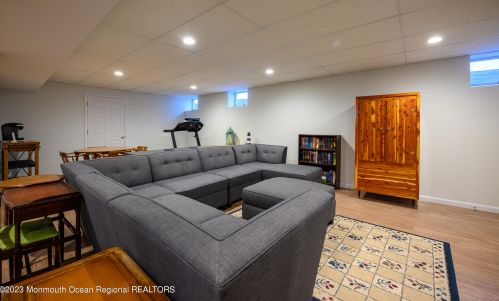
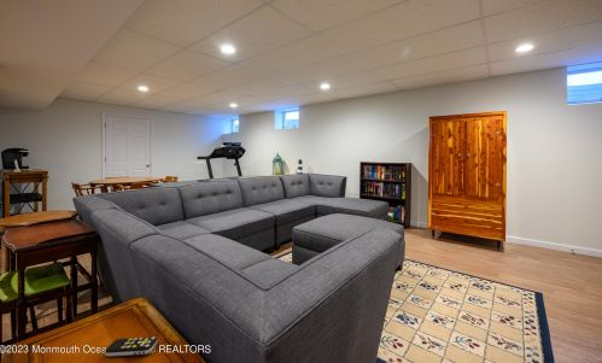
+ remote control [104,335,158,357]
